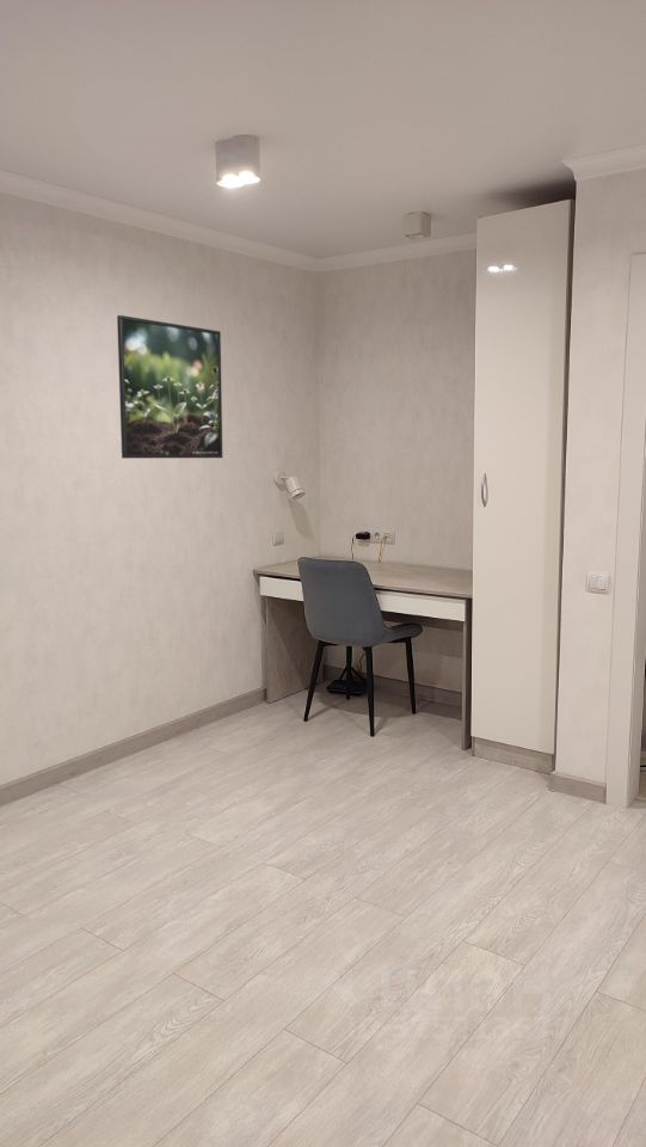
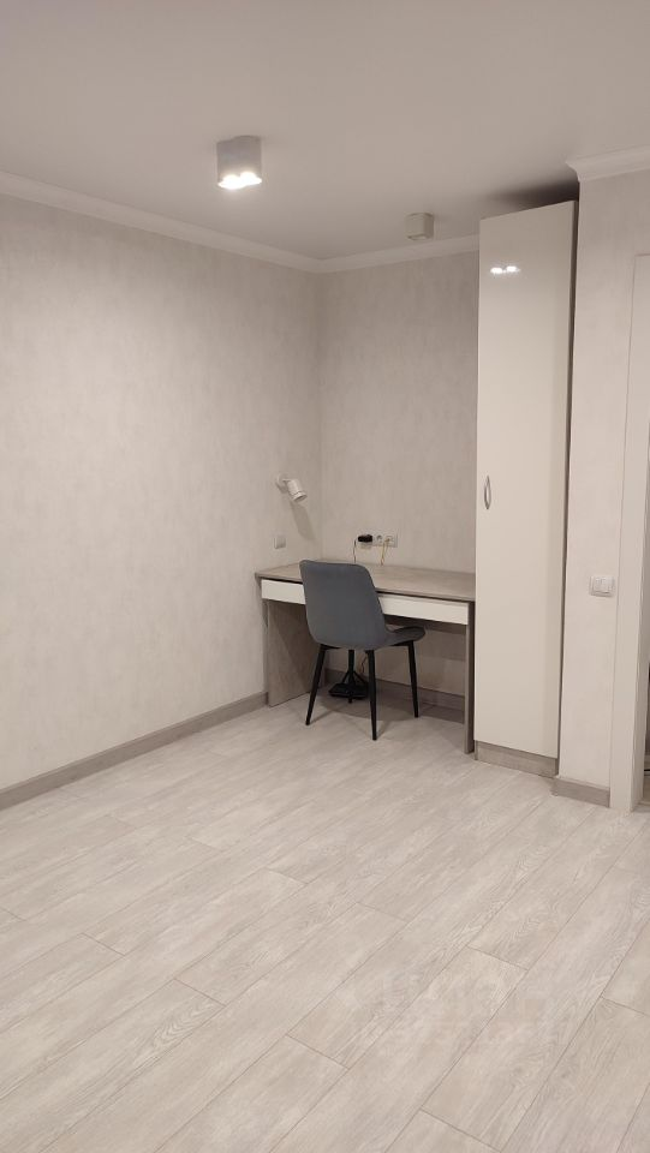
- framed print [116,314,223,460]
